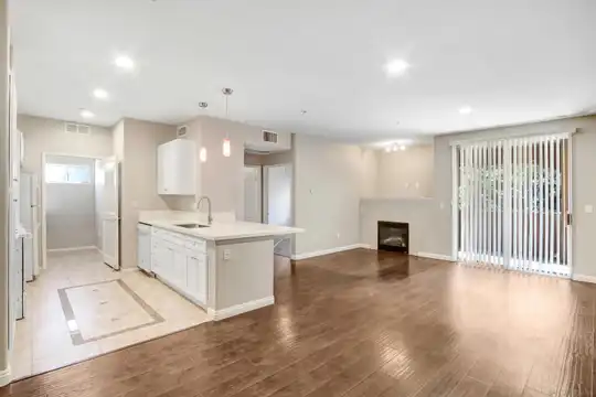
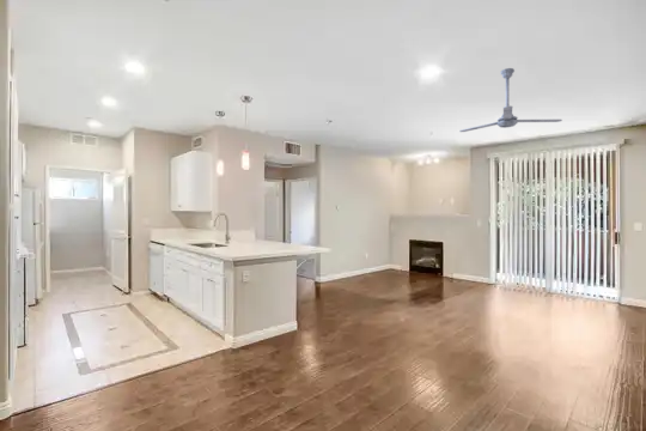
+ ceiling fan [458,67,563,133]
